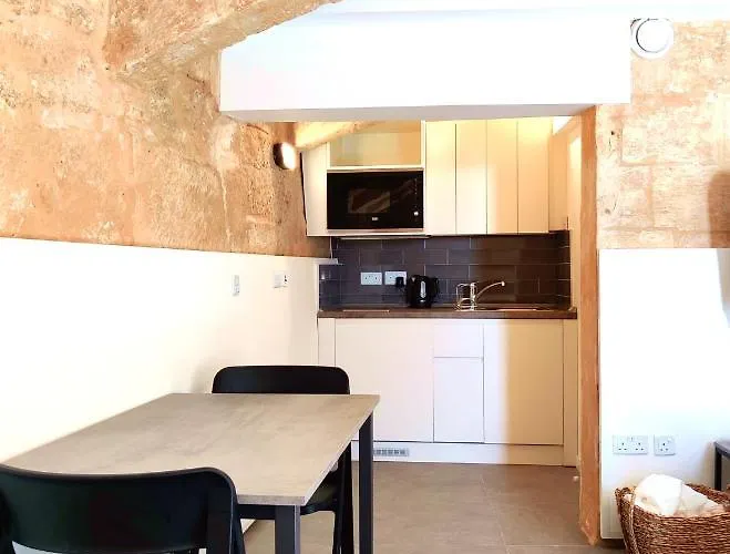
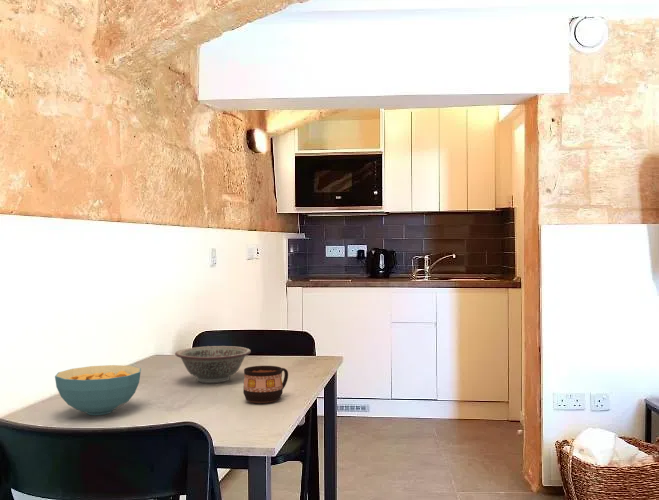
+ cereal bowl [54,364,142,416]
+ cup [242,365,289,404]
+ decorative bowl [174,345,252,384]
